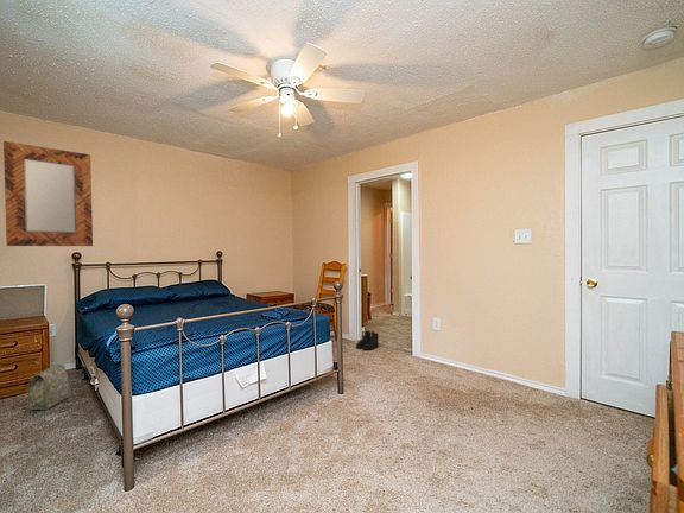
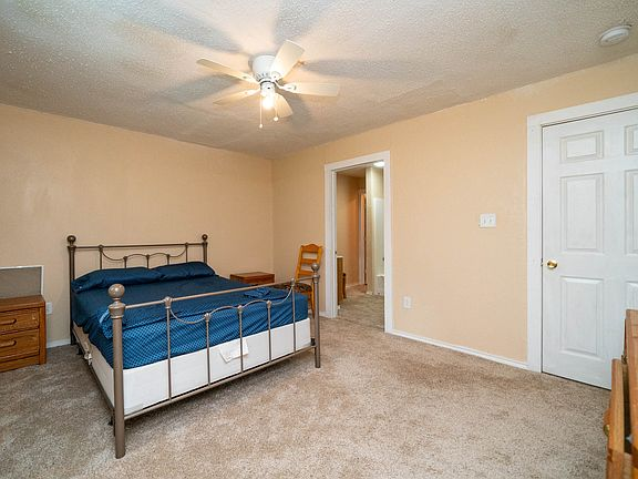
- bag [25,363,71,412]
- home mirror [2,140,94,247]
- boots [355,329,380,352]
